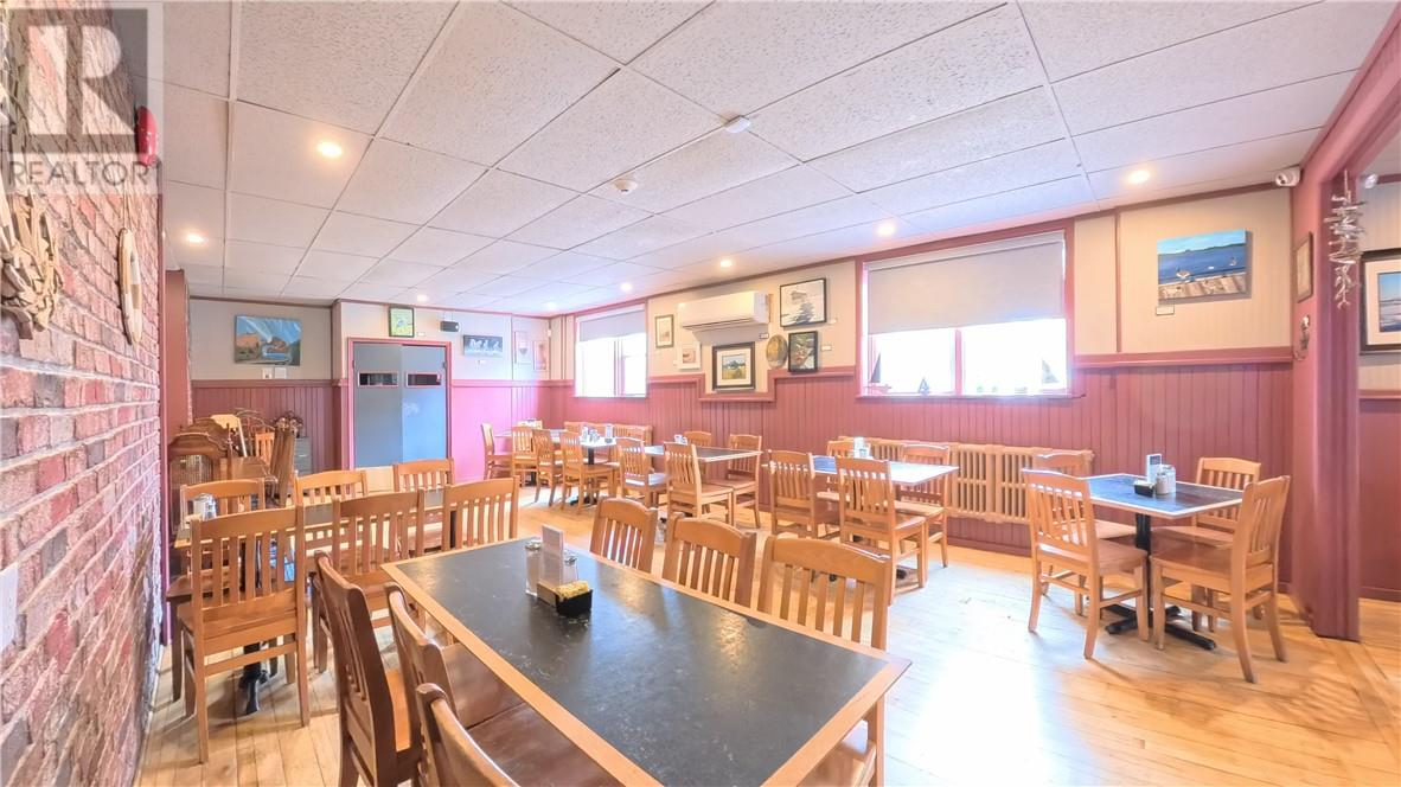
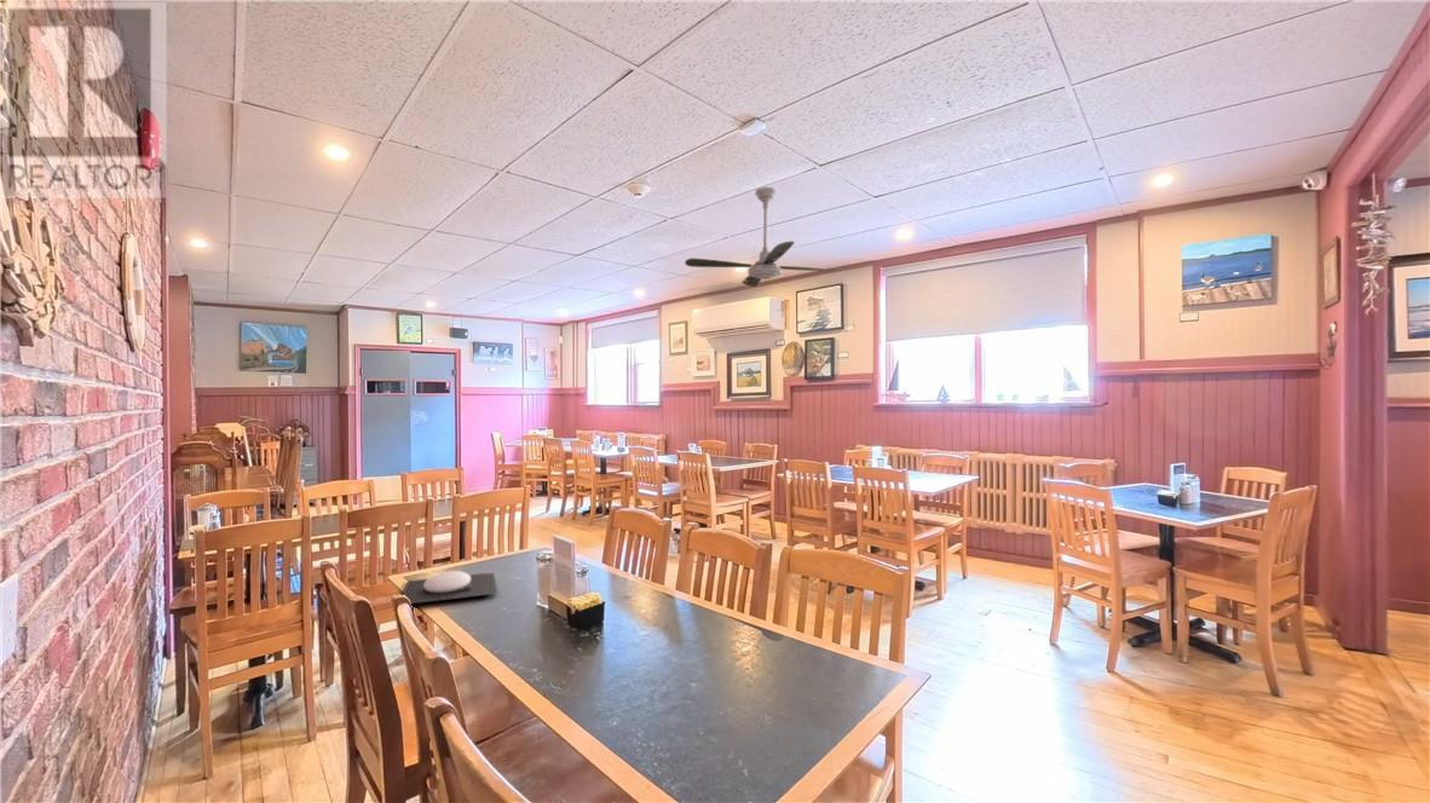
+ ceiling fan [684,186,841,288]
+ plate [402,570,497,605]
